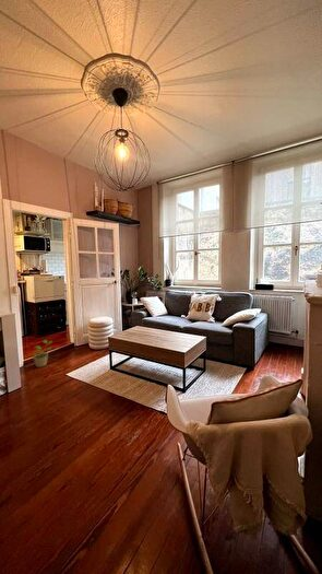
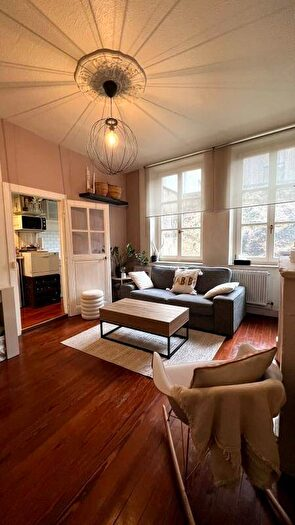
- potted plant [29,339,53,368]
